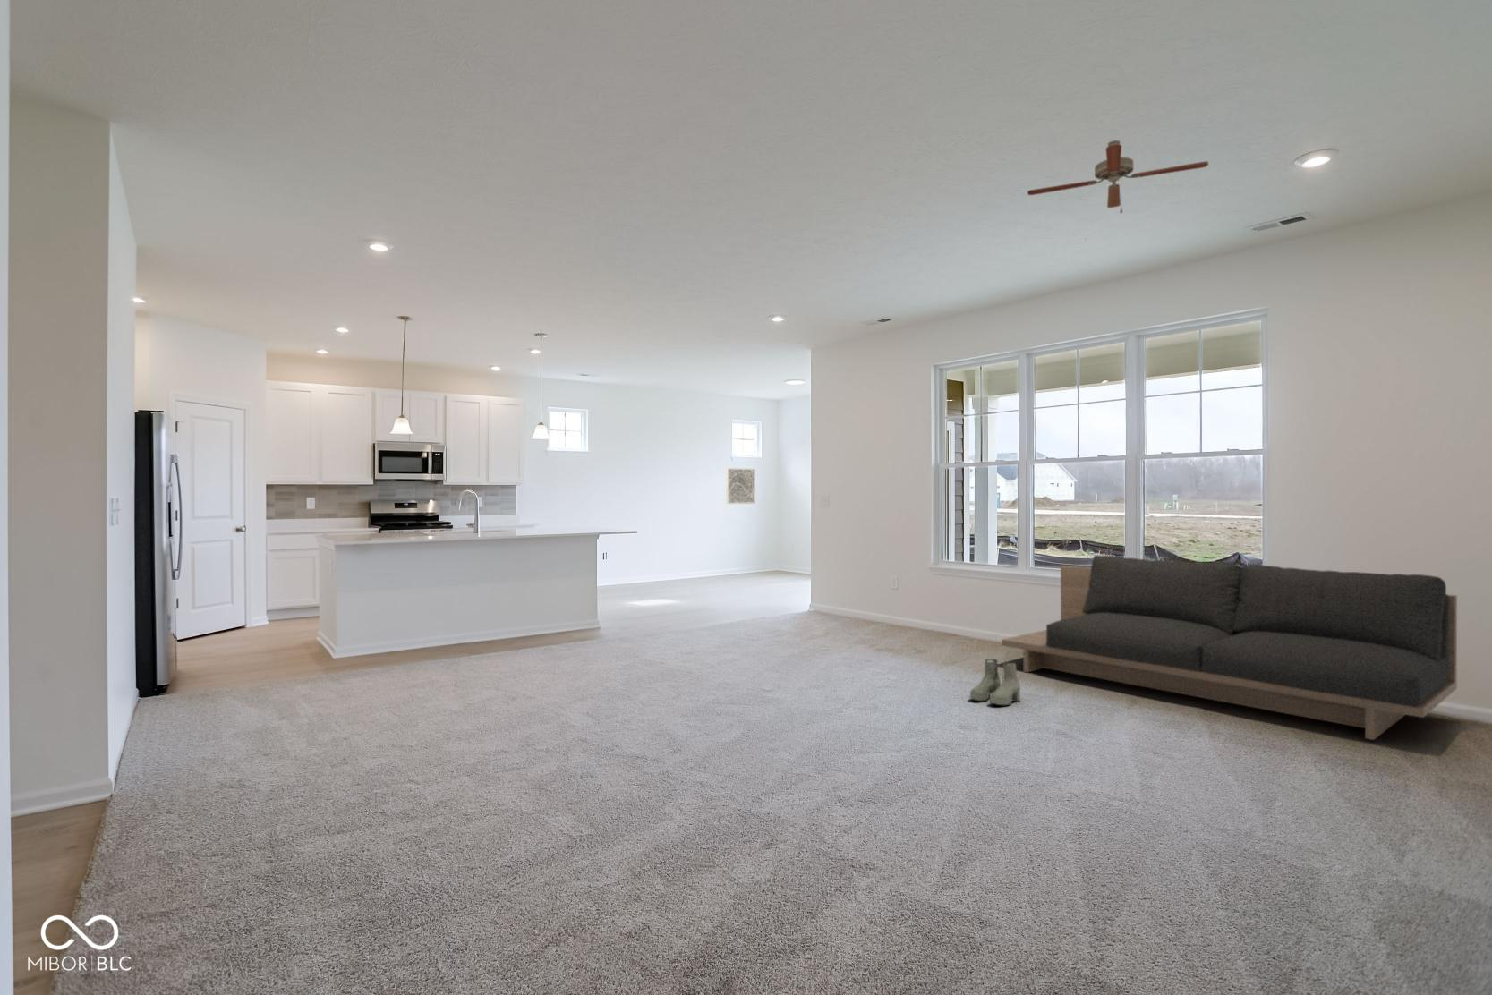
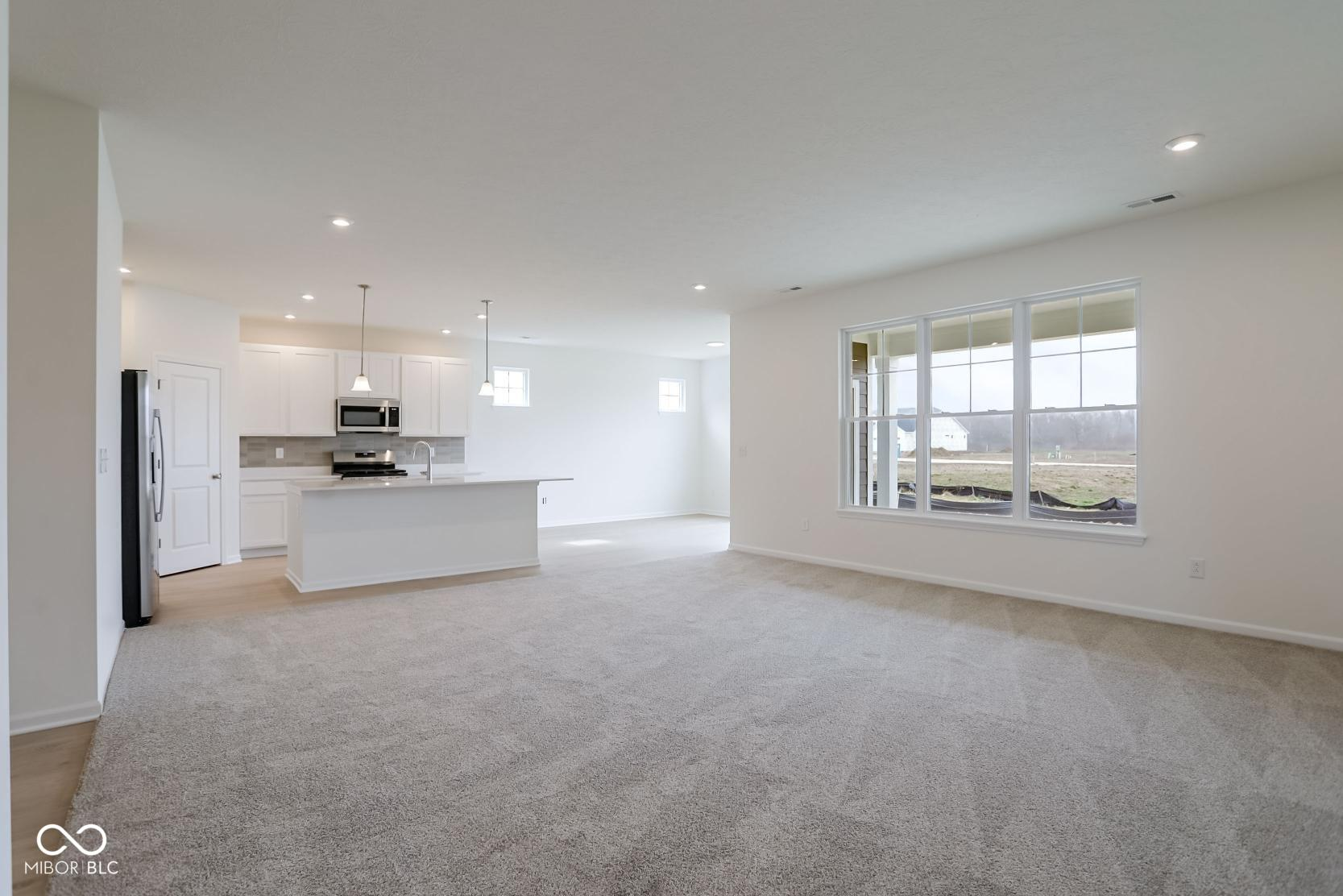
- sofa [1001,554,1458,741]
- boots [970,657,1021,706]
- wall art [725,468,757,504]
- ceiling fan [1027,140,1209,214]
